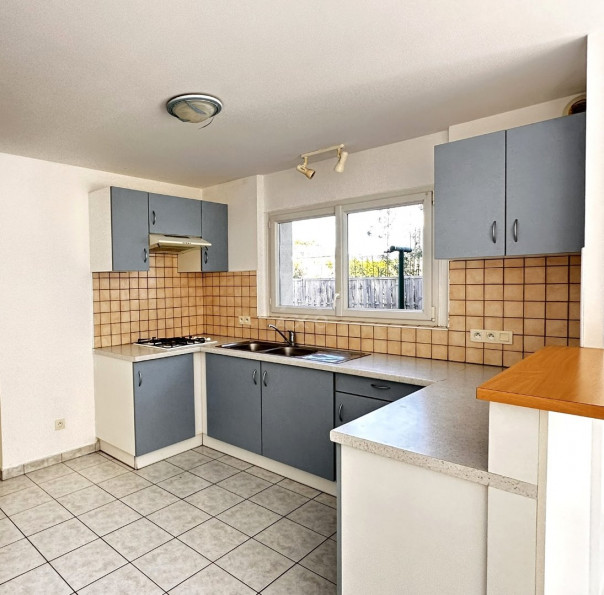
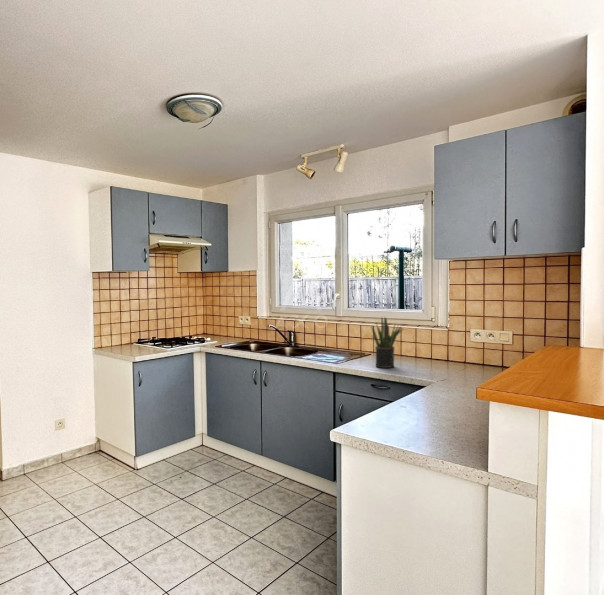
+ potted plant [370,316,405,369]
